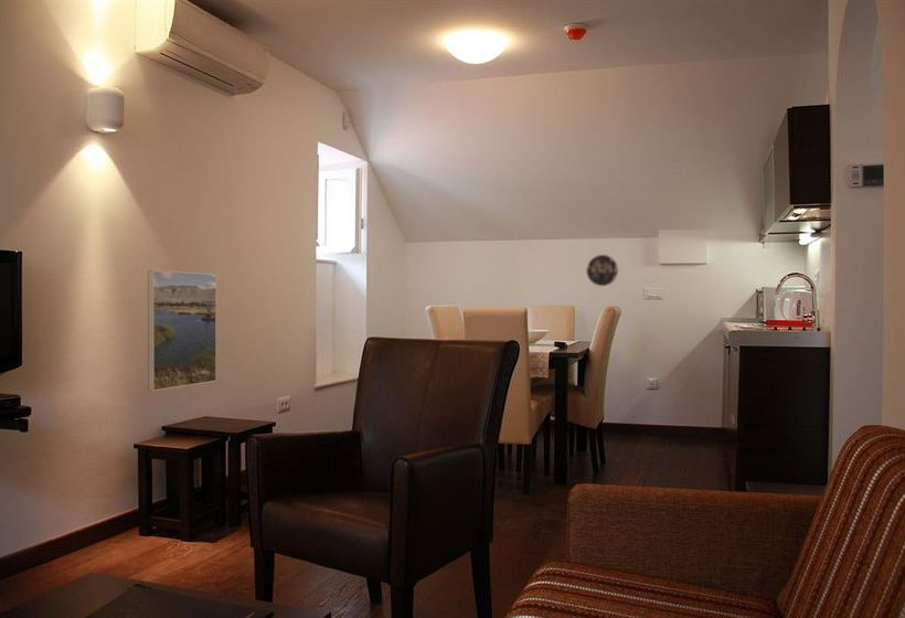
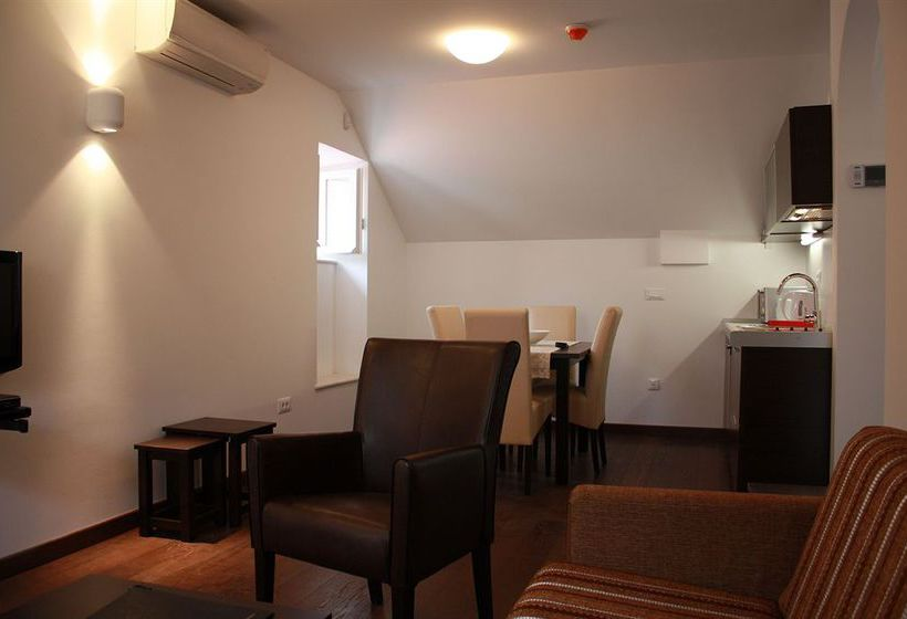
- plate [586,254,619,287]
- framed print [147,269,217,392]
